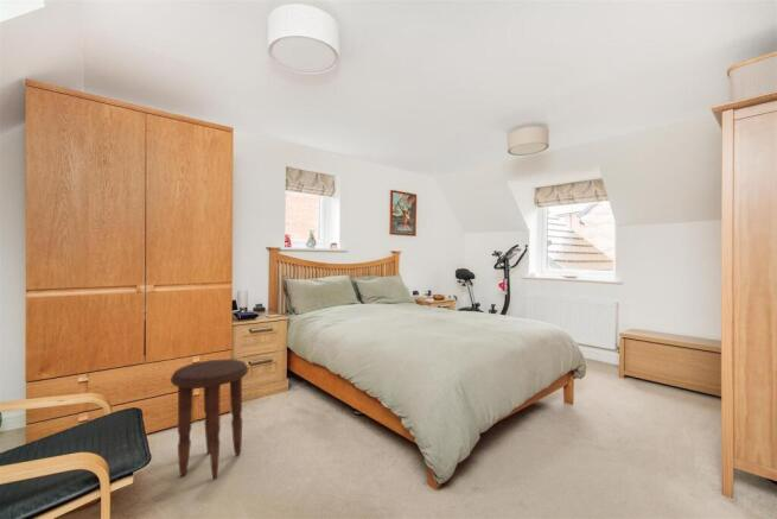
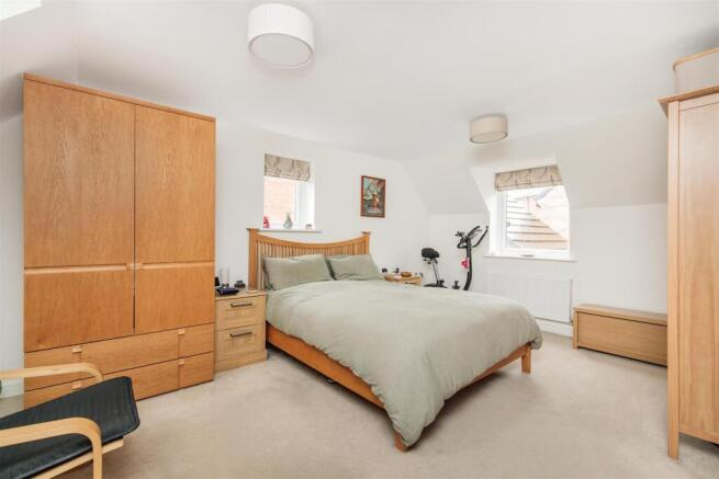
- side table [170,357,249,480]
